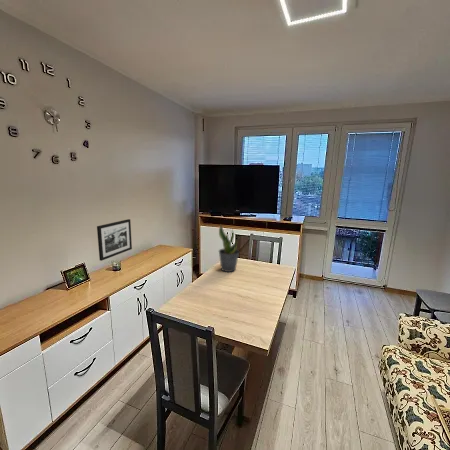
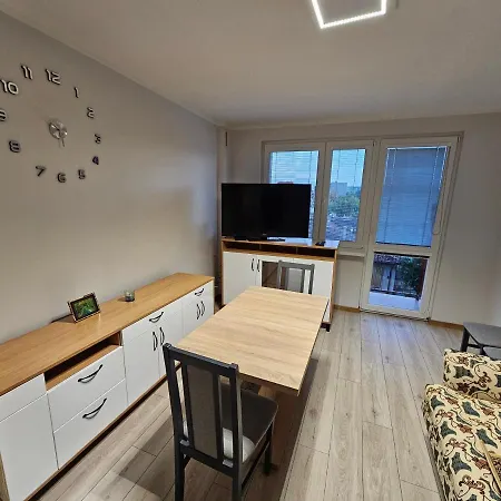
- picture frame [96,218,133,262]
- potted plant [218,224,240,273]
